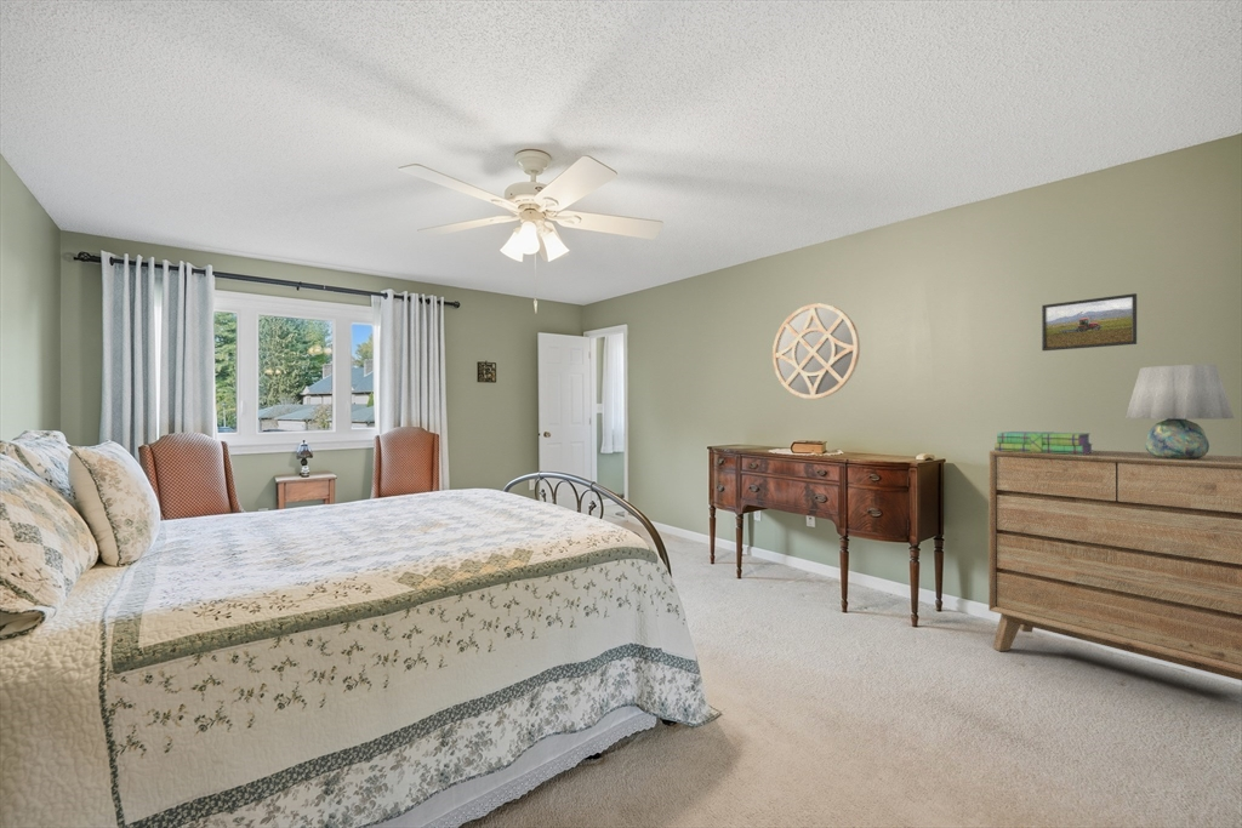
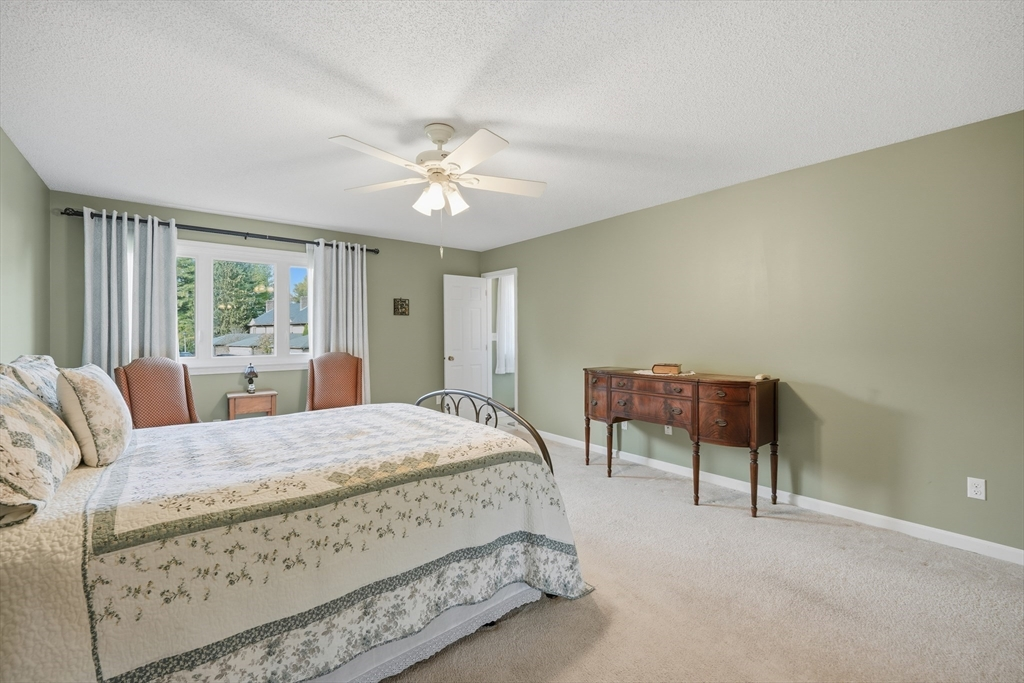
- dresser [987,449,1242,681]
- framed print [1041,292,1138,352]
- home mirror [771,303,861,400]
- table lamp [1124,364,1235,459]
- stack of books [993,430,1094,455]
